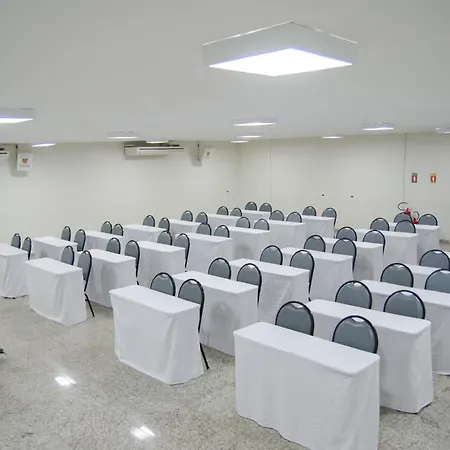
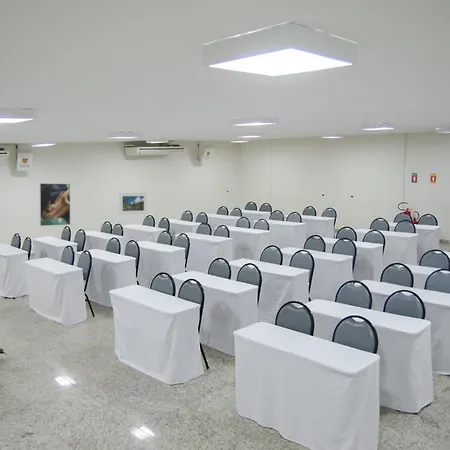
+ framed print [118,192,148,215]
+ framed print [39,182,71,227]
